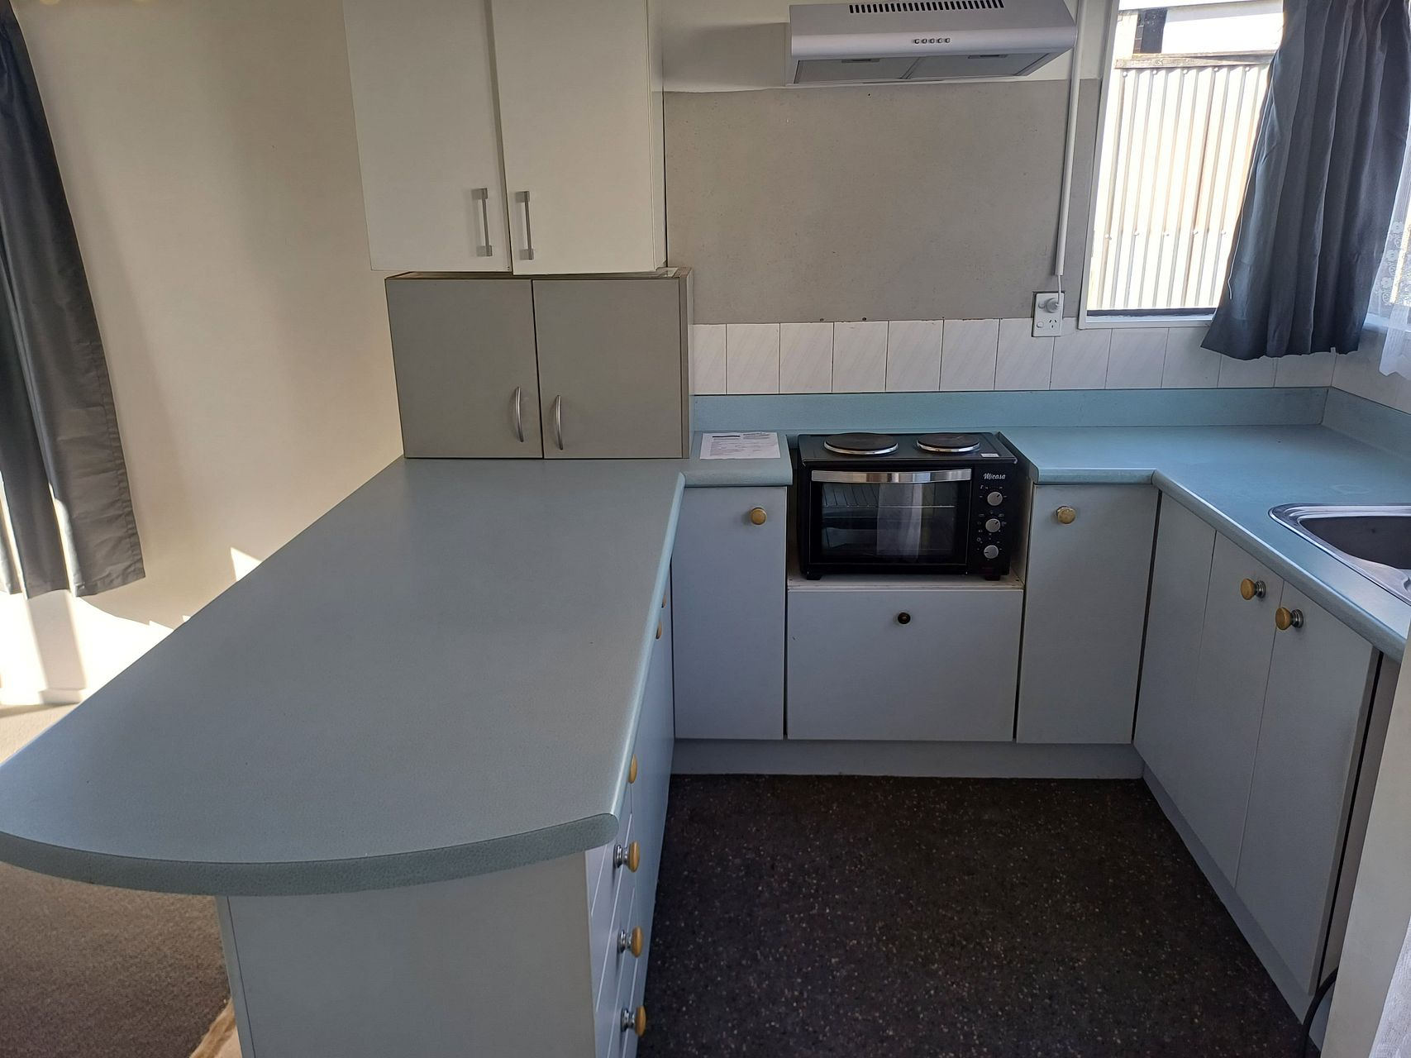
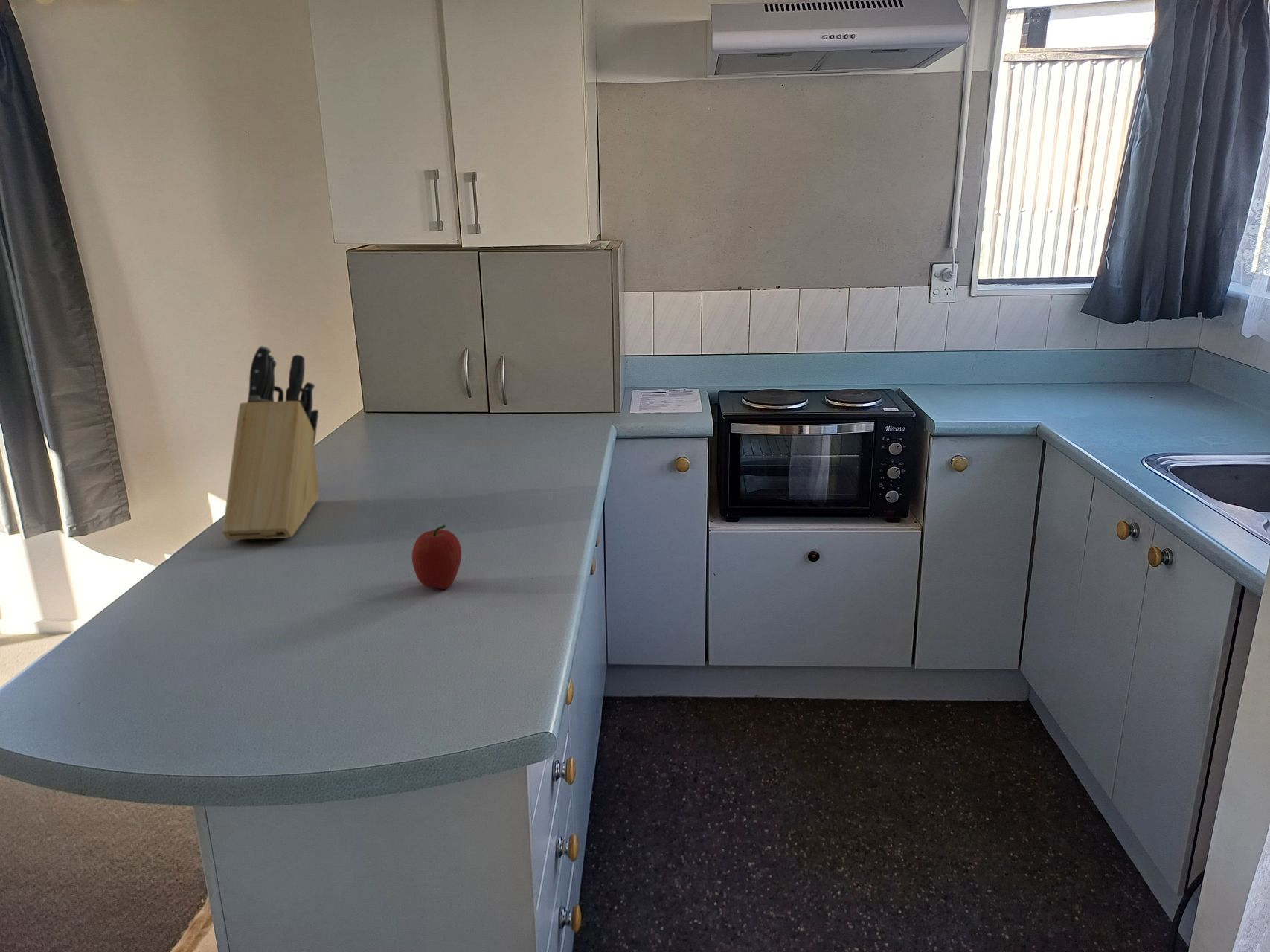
+ fruit [411,524,462,590]
+ knife block [222,345,320,541]
